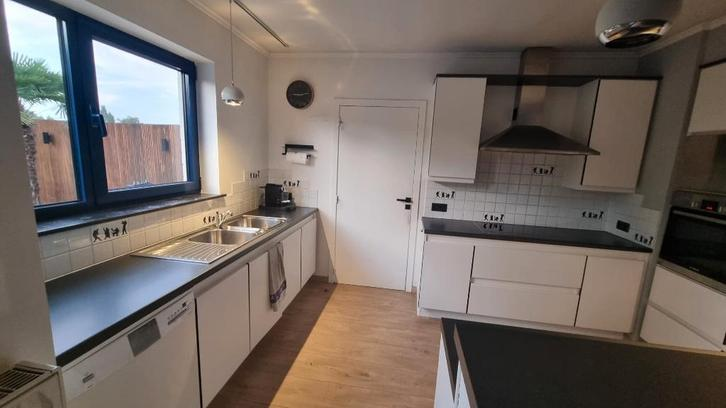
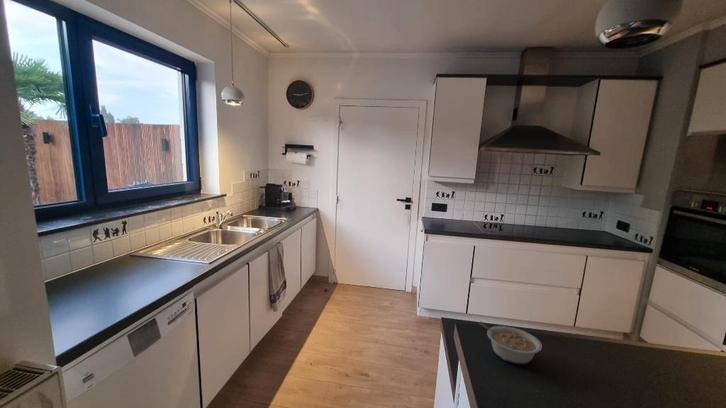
+ legume [478,320,543,365]
